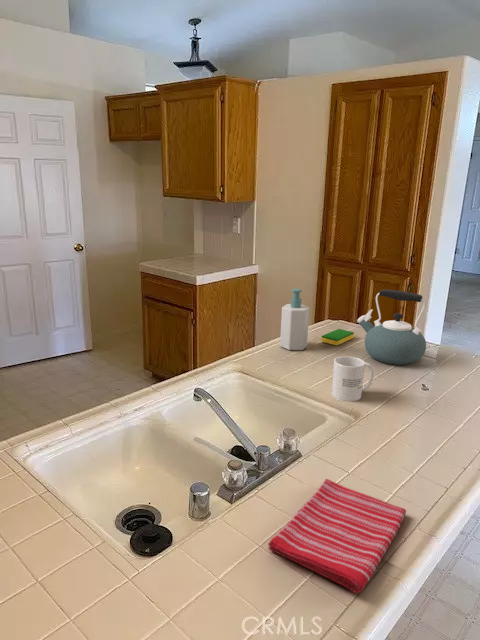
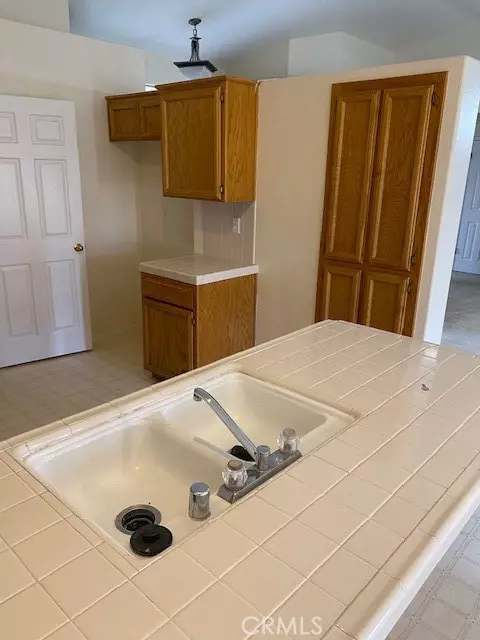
- soap bottle [279,288,310,351]
- dish sponge [320,328,355,346]
- mug [331,355,375,402]
- kettle [356,289,427,366]
- dish towel [267,478,407,594]
